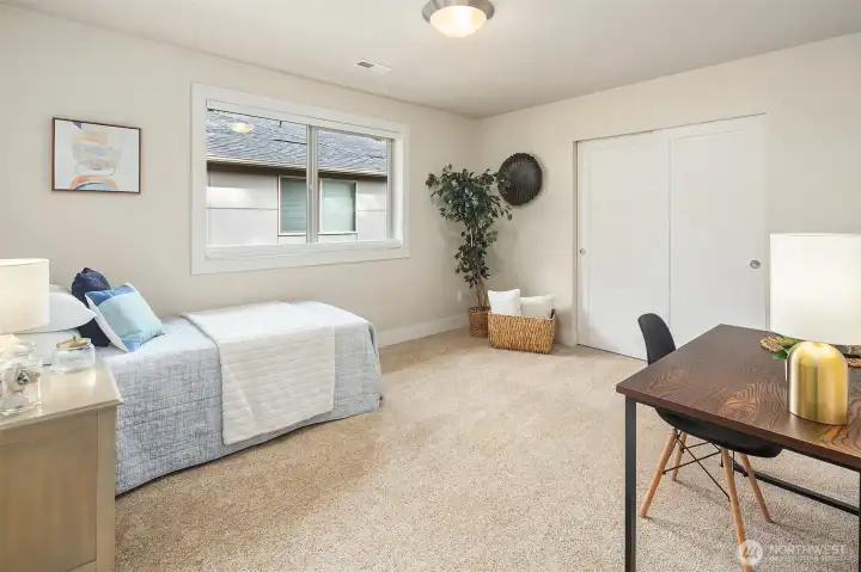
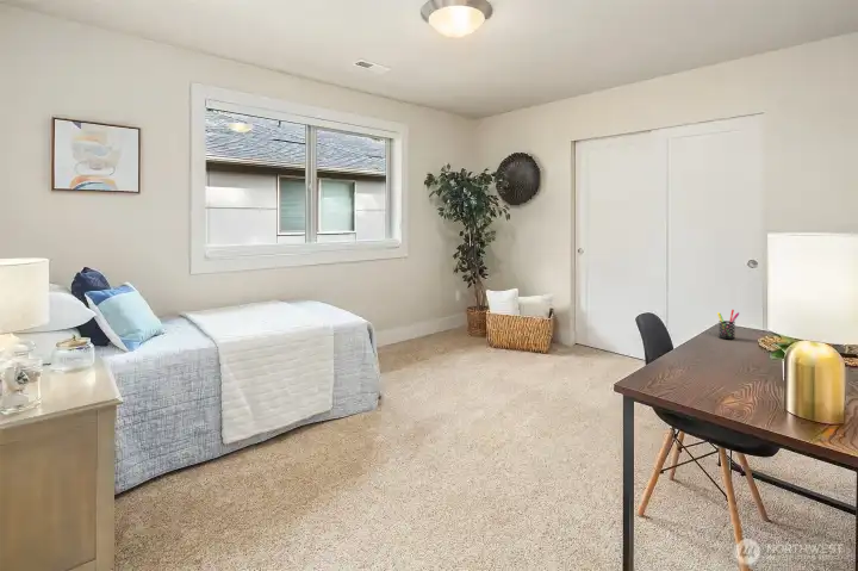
+ pen holder [716,309,740,340]
